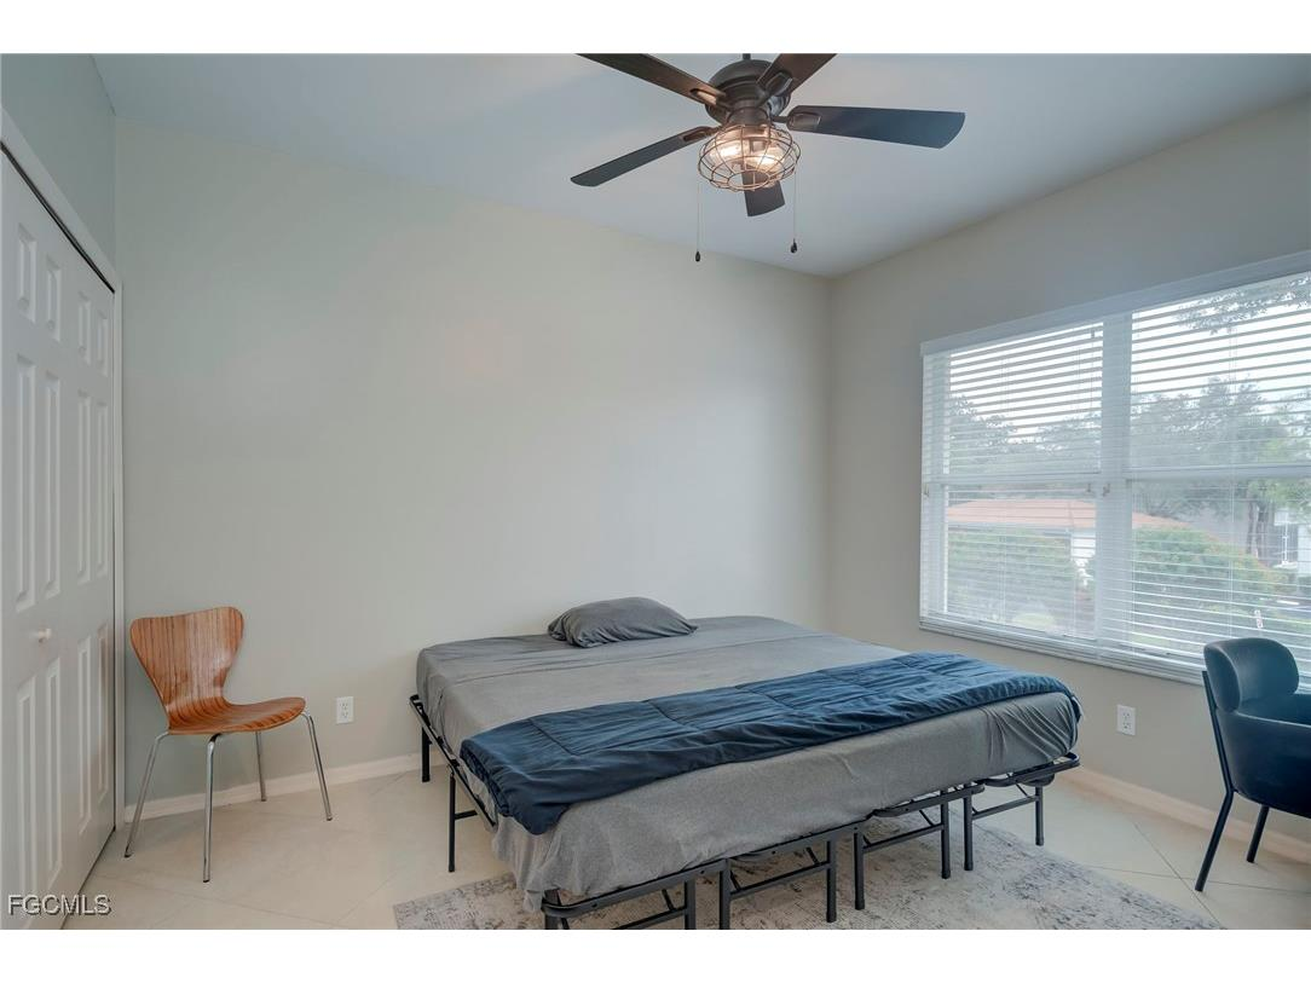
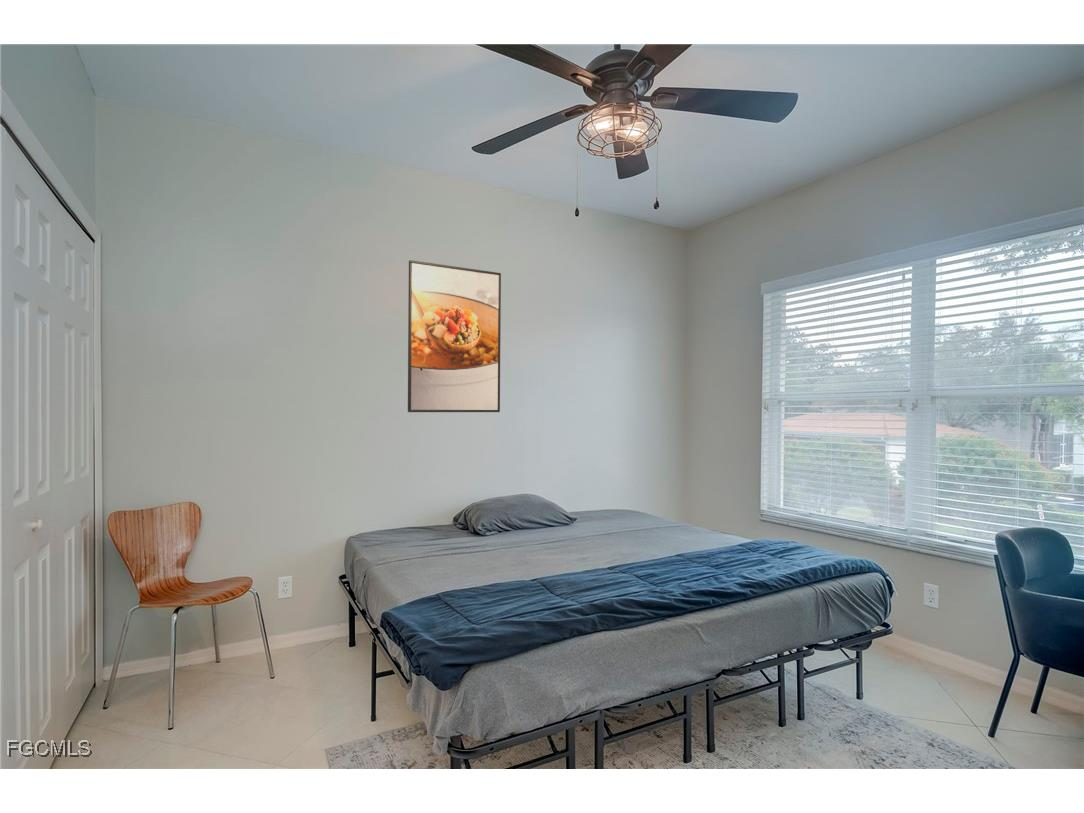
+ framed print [407,259,502,413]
